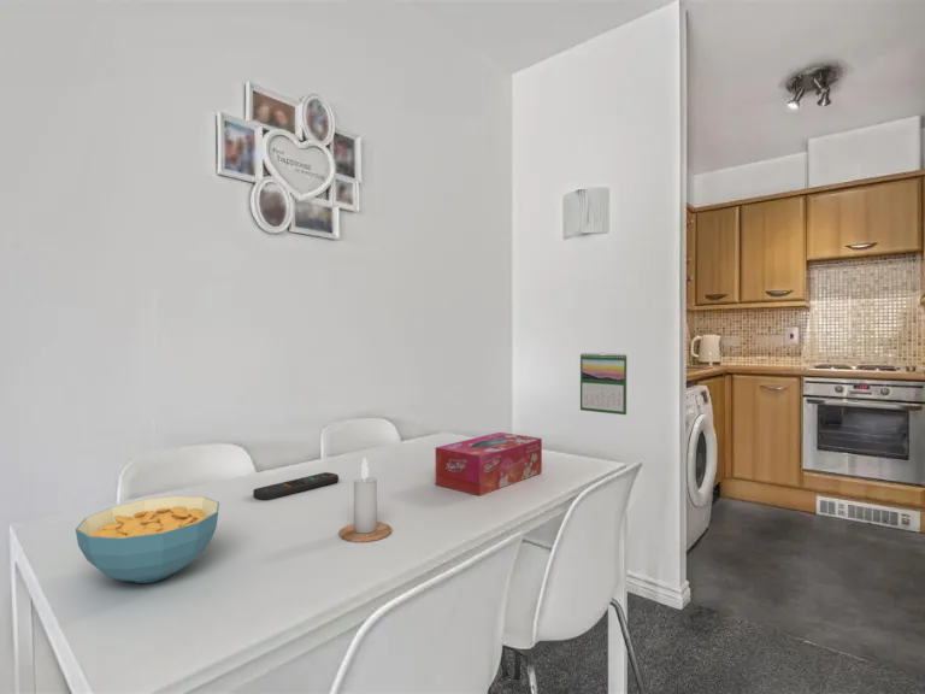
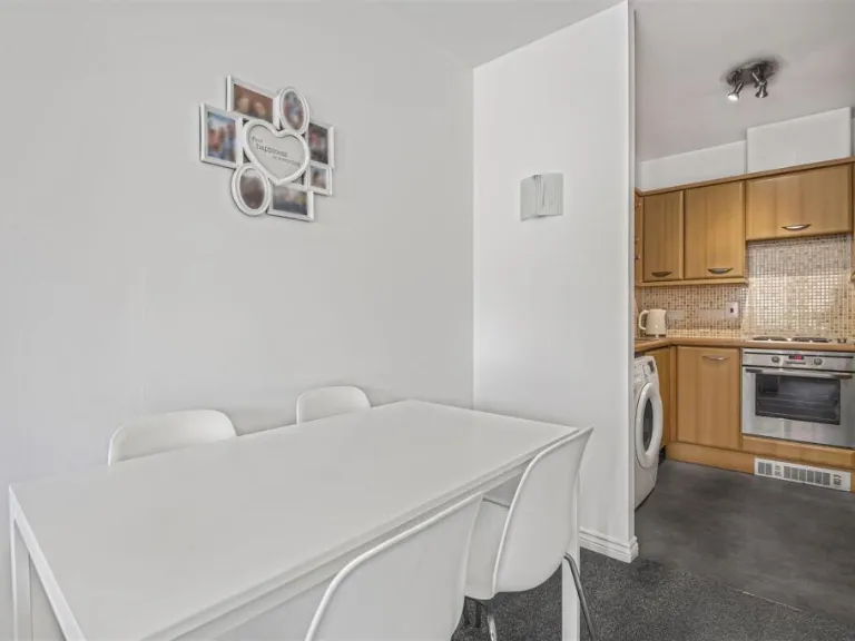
- remote control [252,471,340,501]
- candle [337,457,393,543]
- calendar [579,351,629,416]
- cereal bowl [75,495,220,584]
- tissue box [435,431,543,496]
